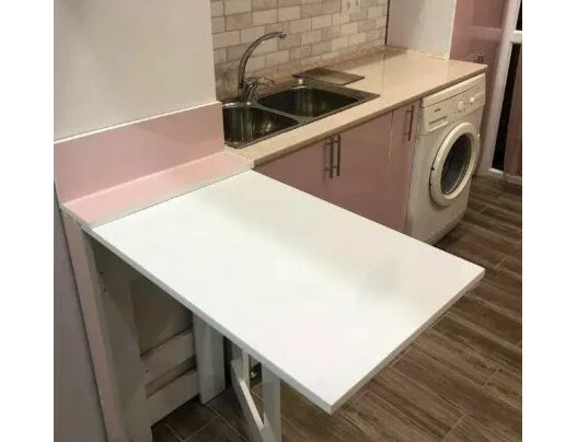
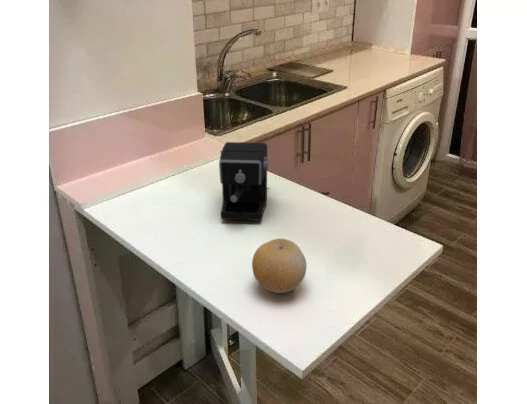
+ coffee maker [218,141,331,222]
+ fruit [251,238,308,294]
